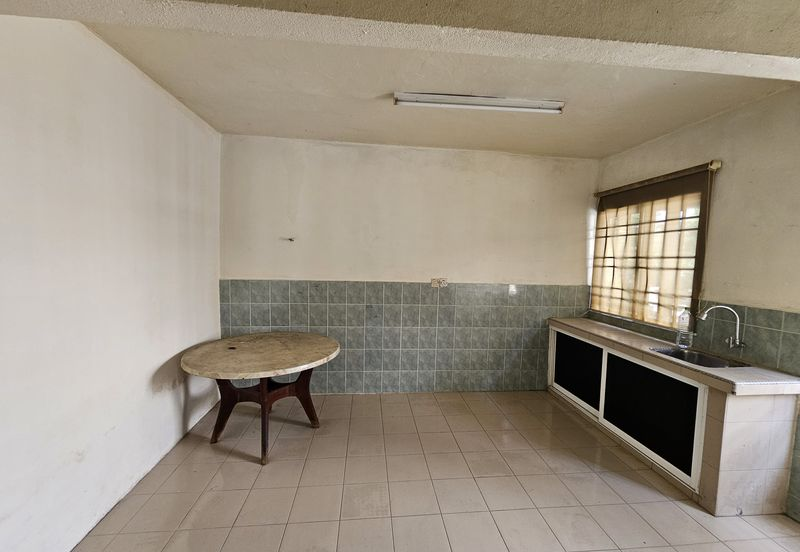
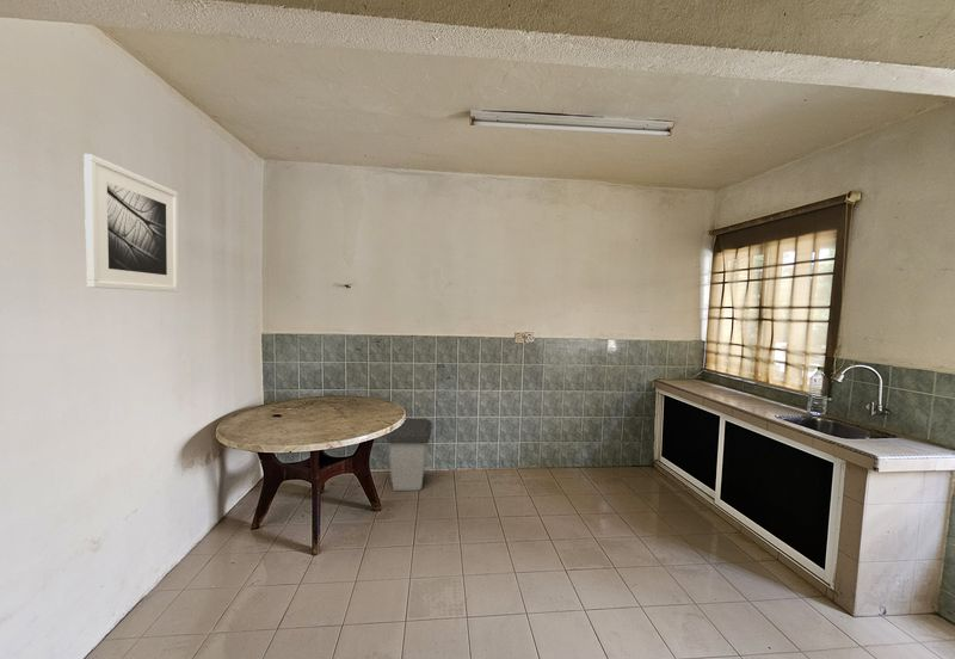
+ trash can [384,418,433,492]
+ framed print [82,153,180,292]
